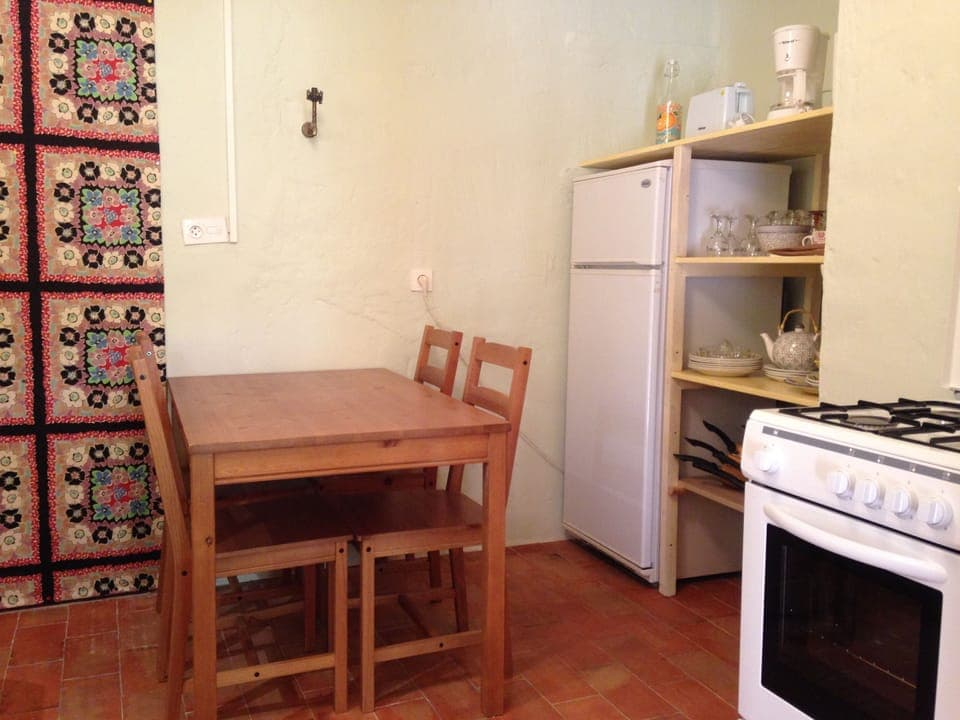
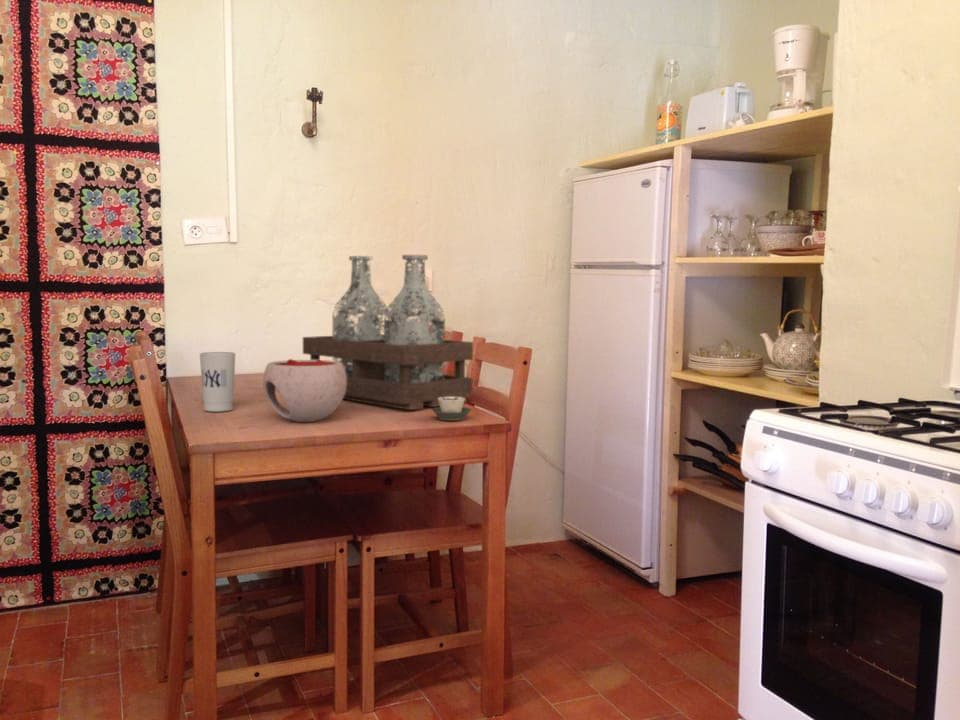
+ cup [199,351,237,413]
+ bottle [302,254,474,411]
+ bowl [262,358,347,423]
+ cup [431,397,472,422]
